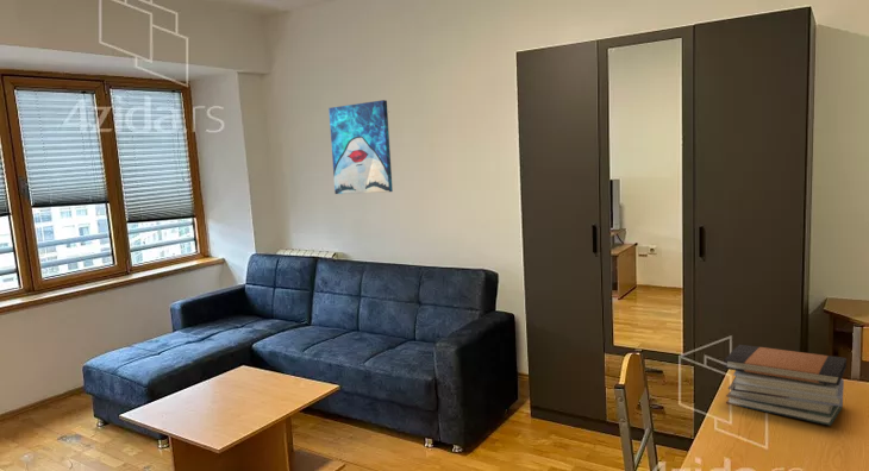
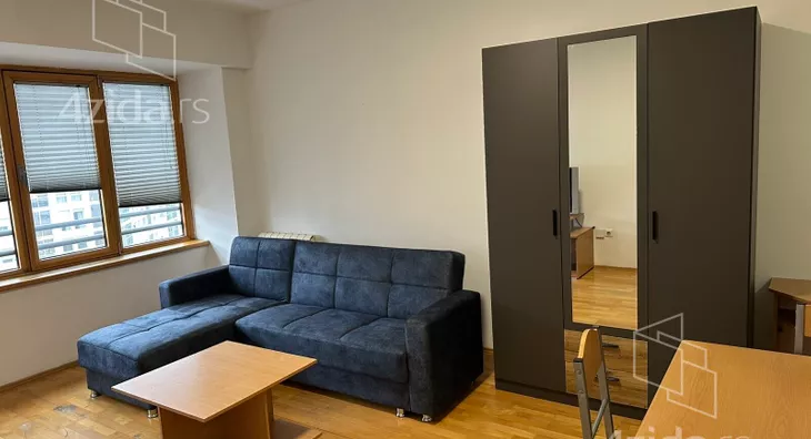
- book stack [723,344,848,427]
- wall art [327,99,394,195]
